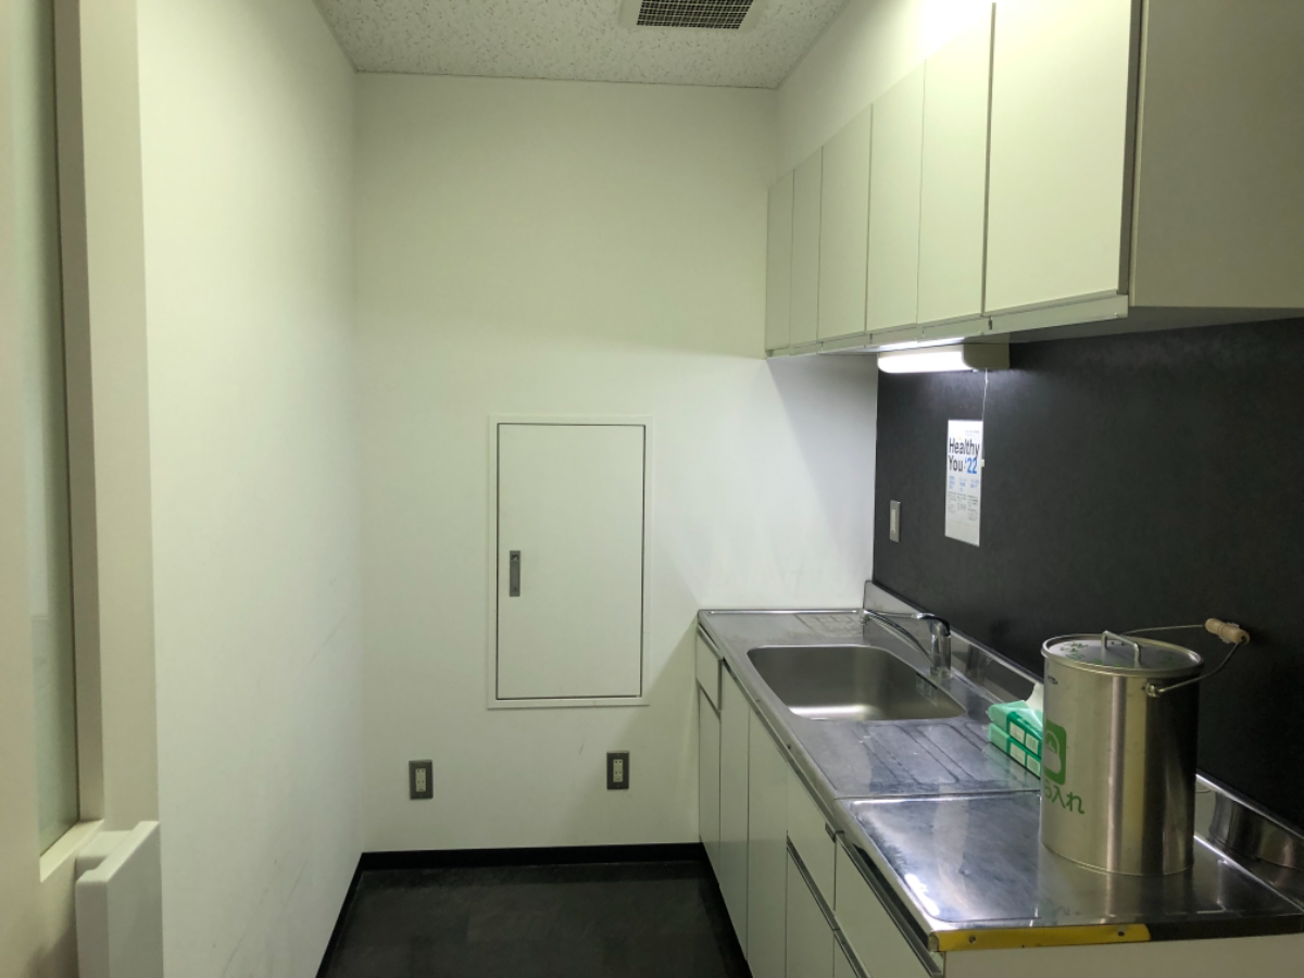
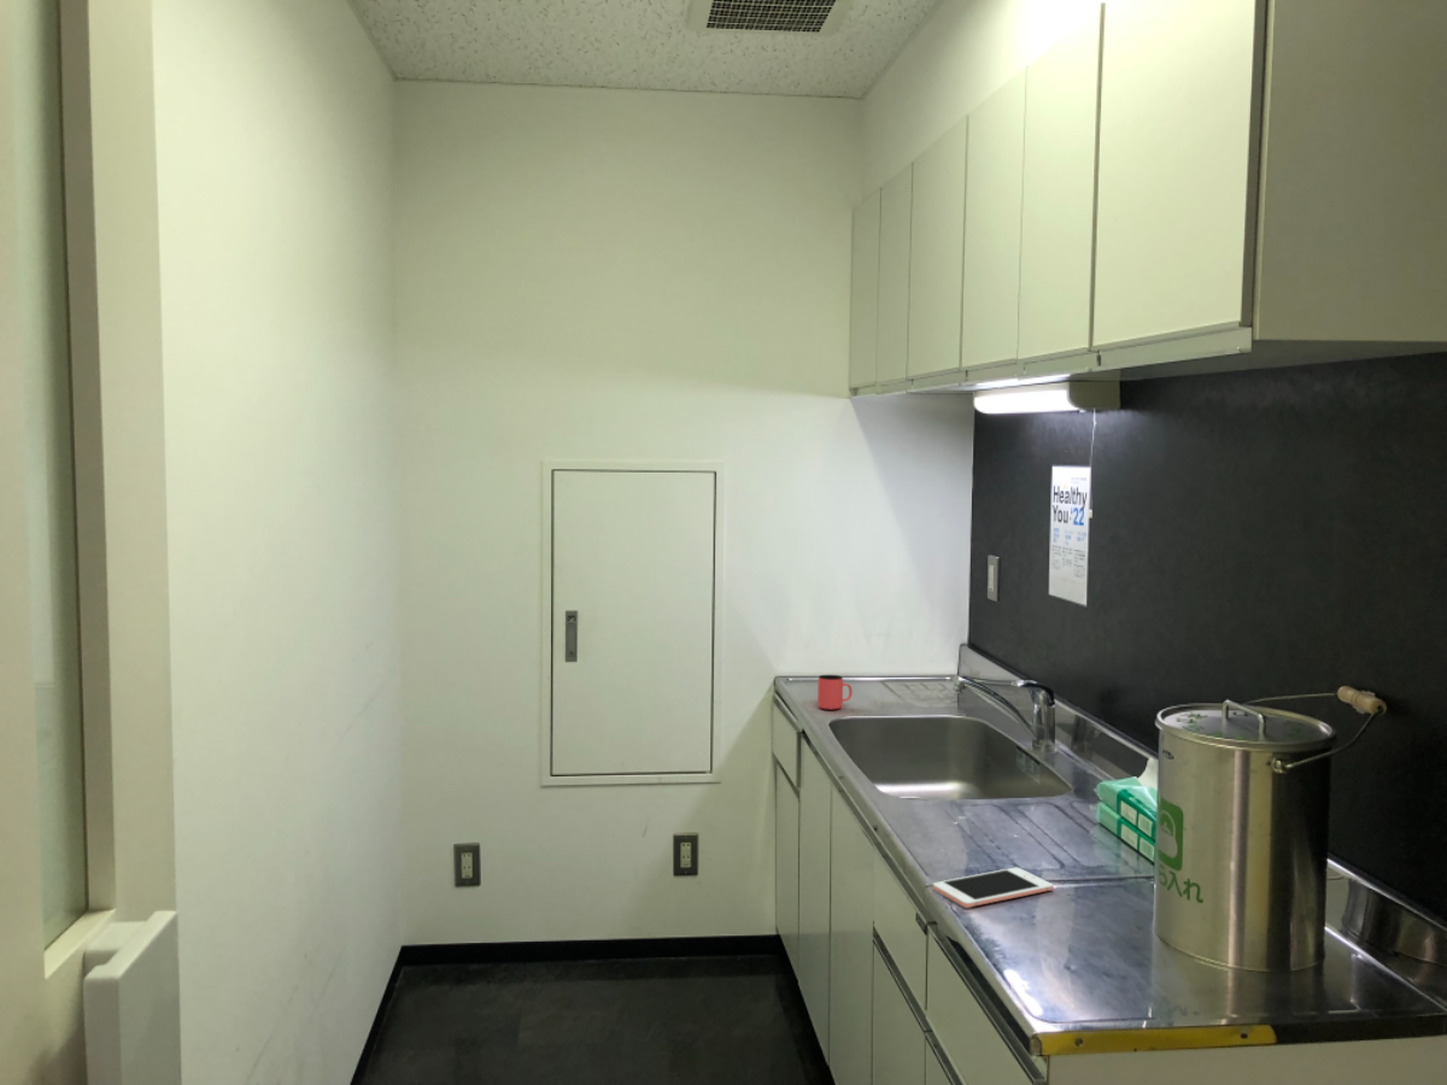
+ cell phone [932,867,1055,909]
+ cup [816,674,854,710]
